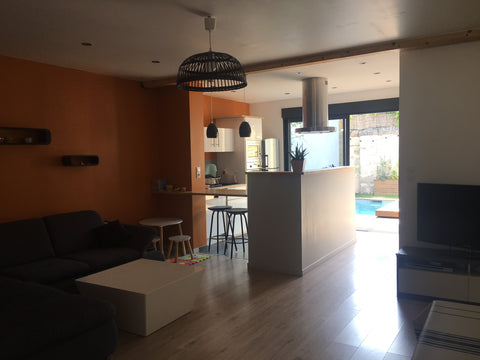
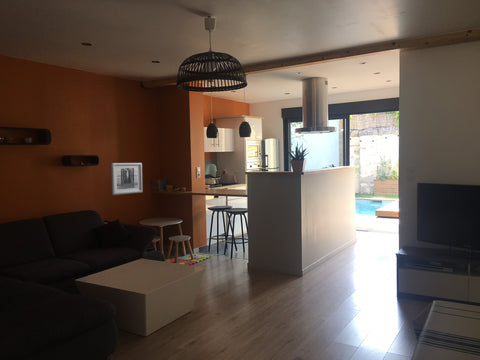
+ wall art [110,162,144,196]
